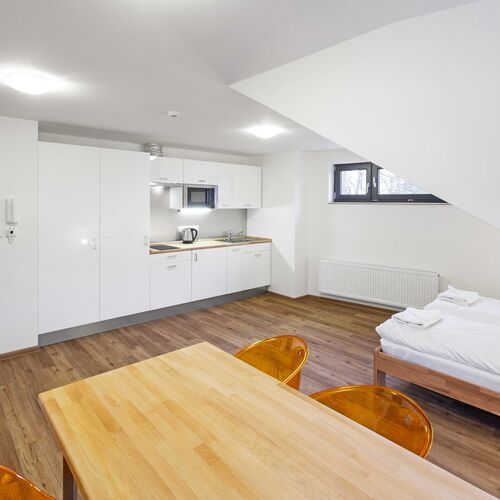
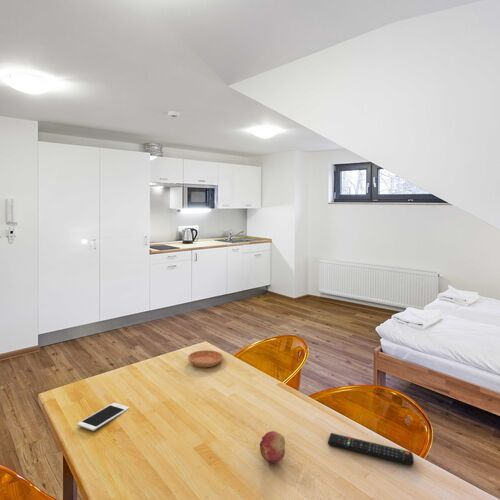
+ cell phone [76,402,130,432]
+ saucer [187,349,224,368]
+ fruit [259,430,286,464]
+ remote control [327,432,415,466]
